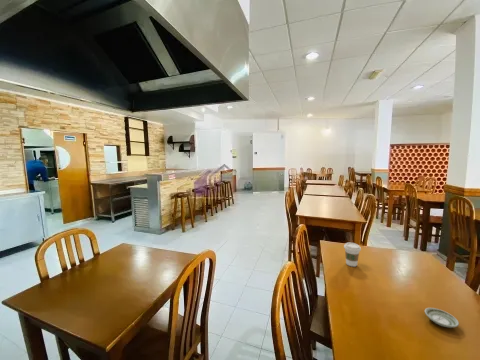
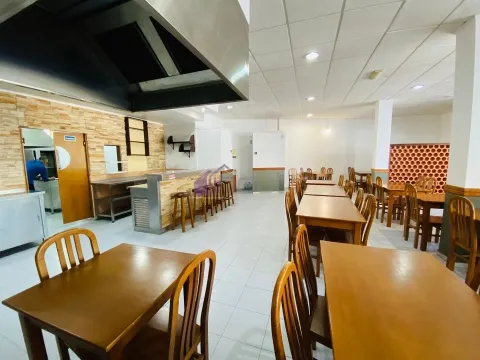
- saucer [424,307,460,329]
- coffee cup [343,242,362,268]
